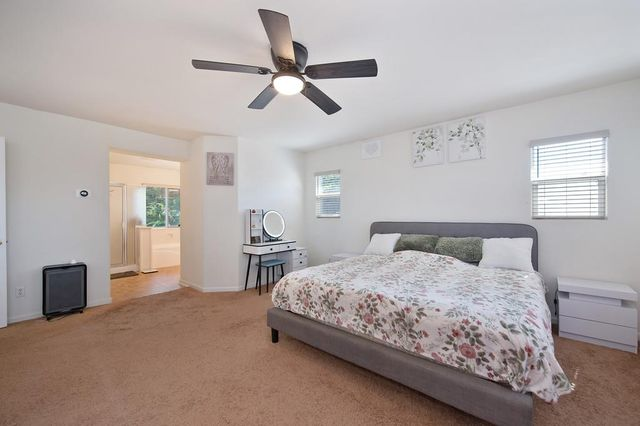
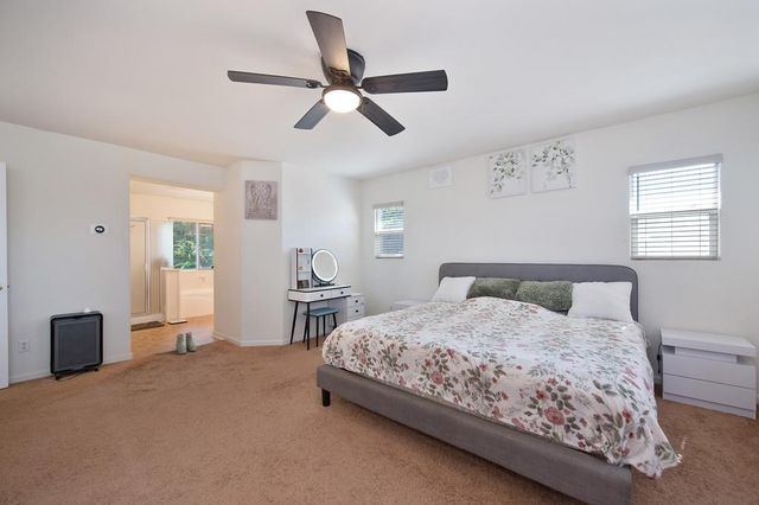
+ boots [174,331,197,356]
